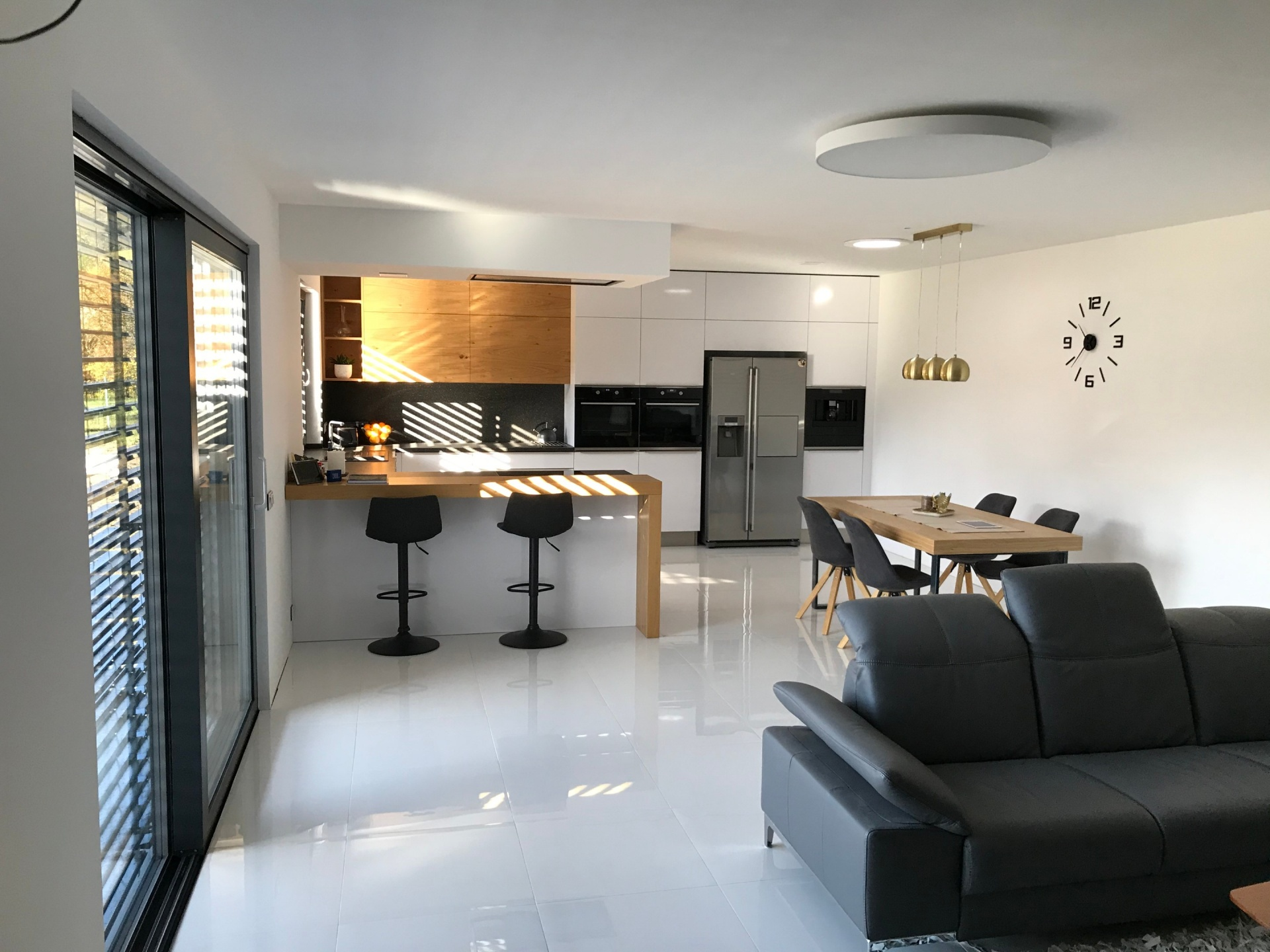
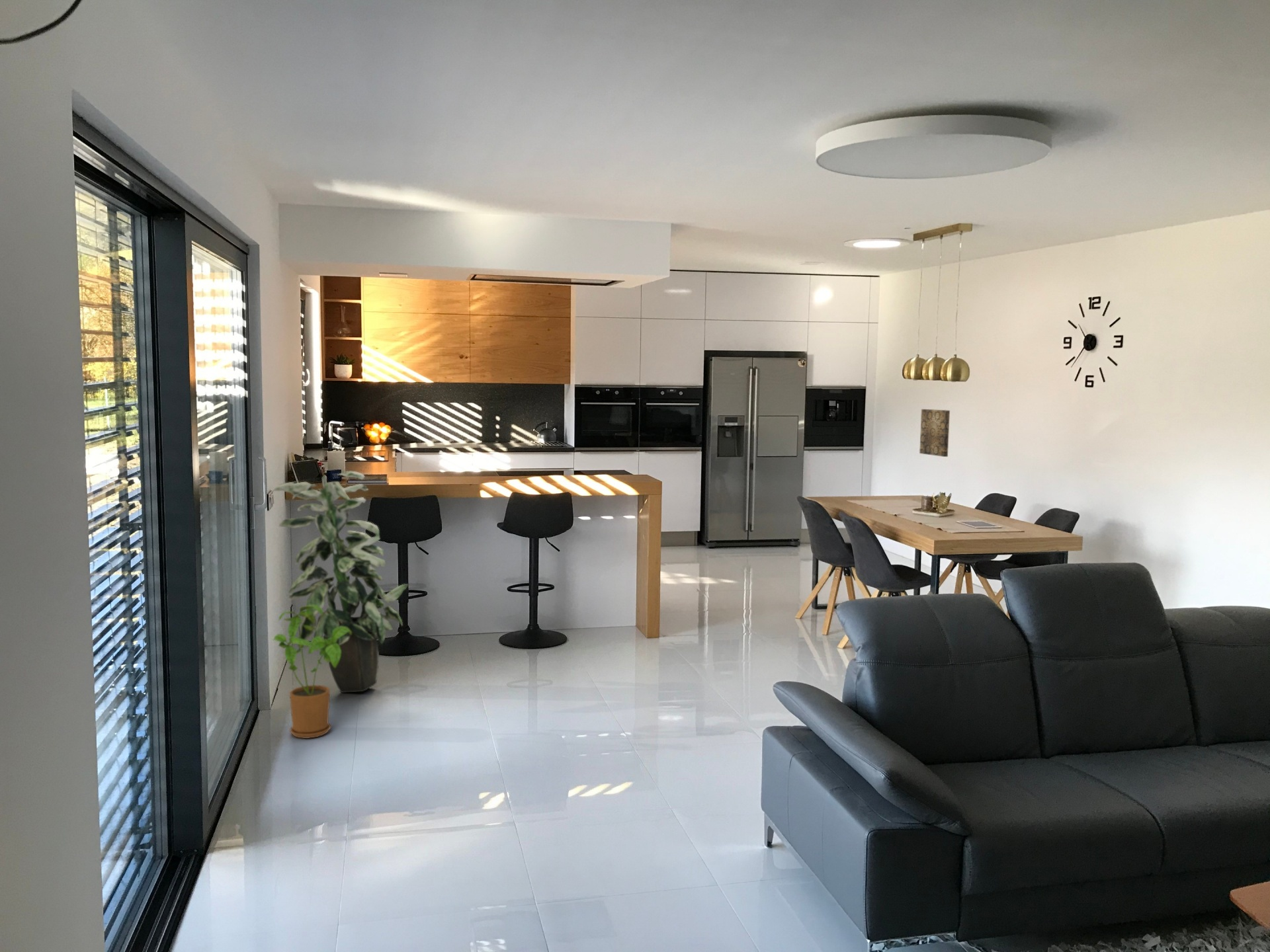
+ wall art [919,409,951,457]
+ house plant [273,605,351,739]
+ indoor plant [272,471,409,694]
